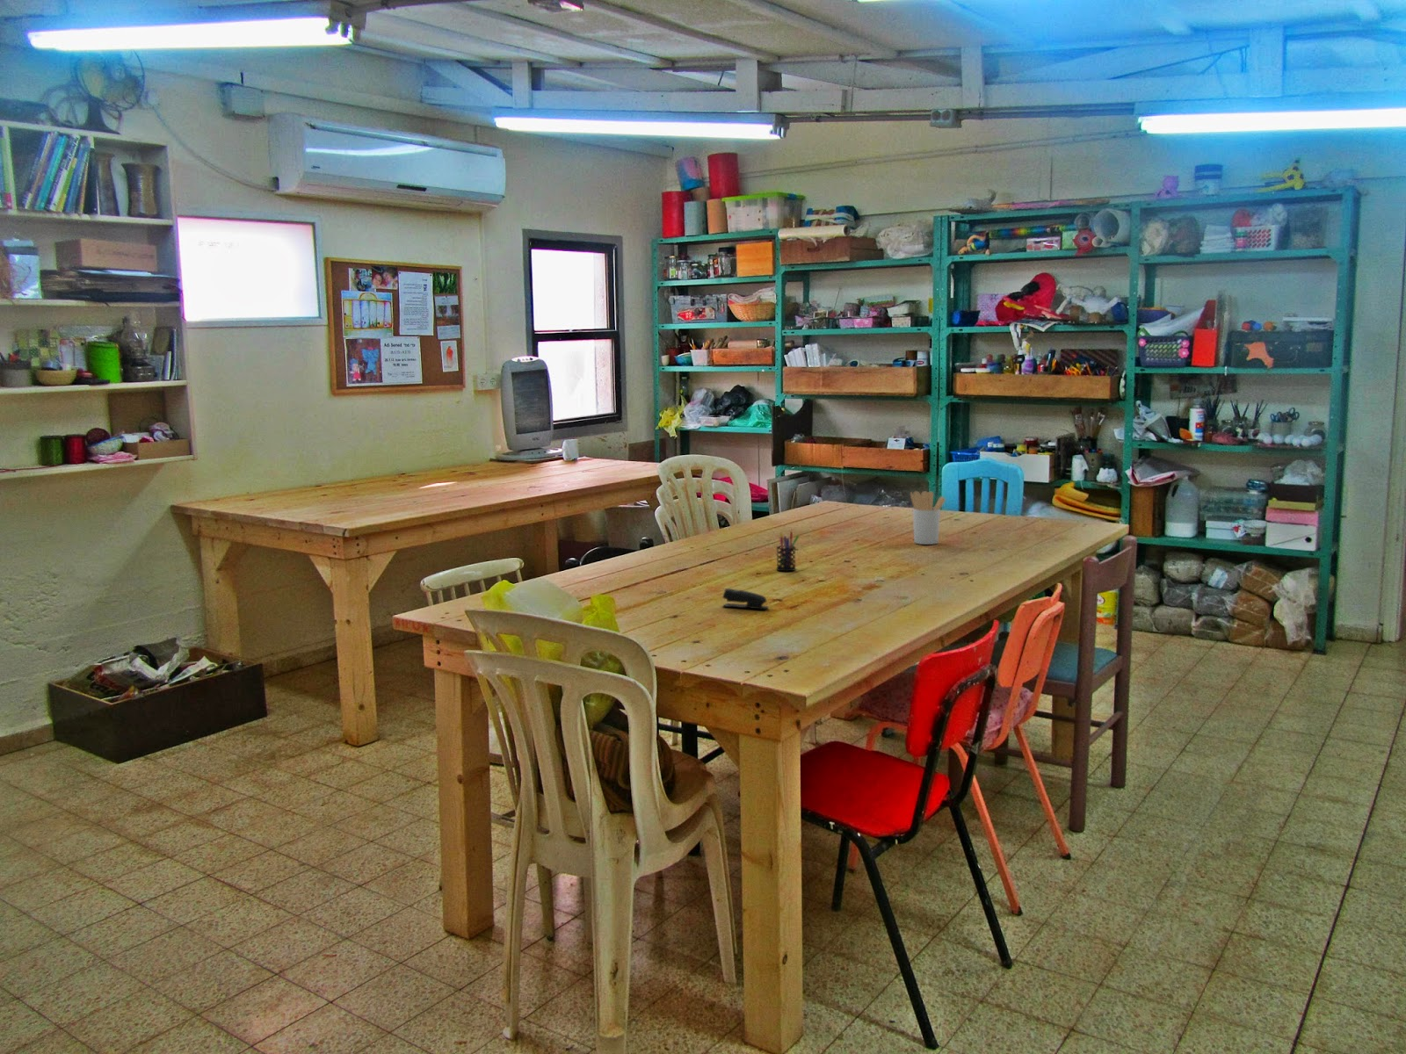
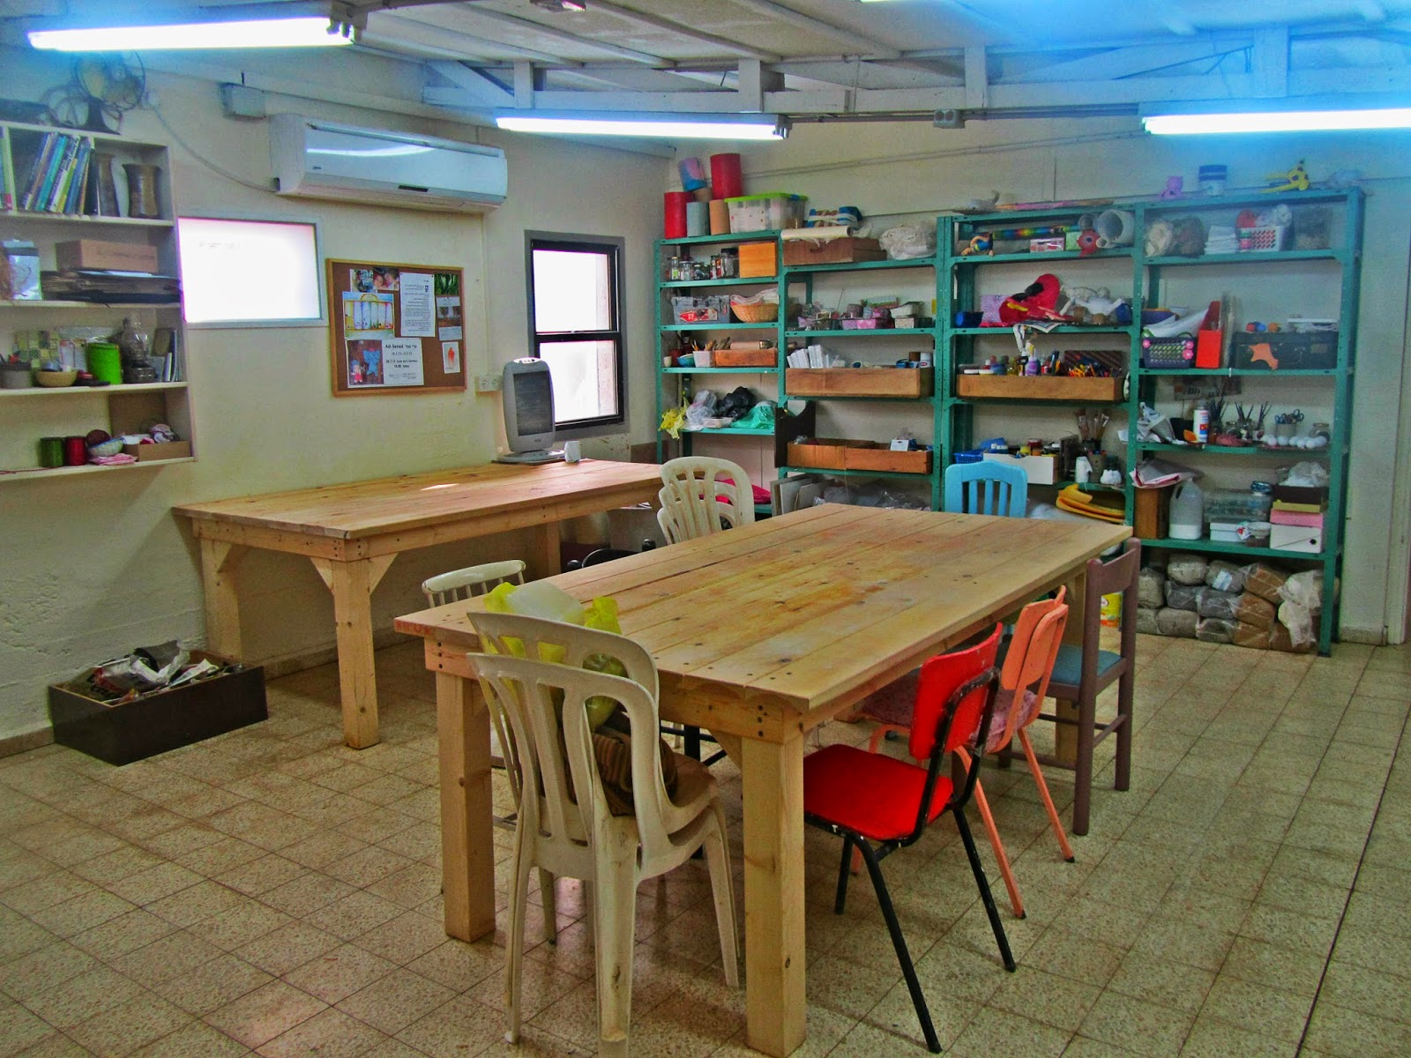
- stapler [722,588,769,610]
- utensil holder [910,490,947,546]
- pen holder [775,530,799,572]
